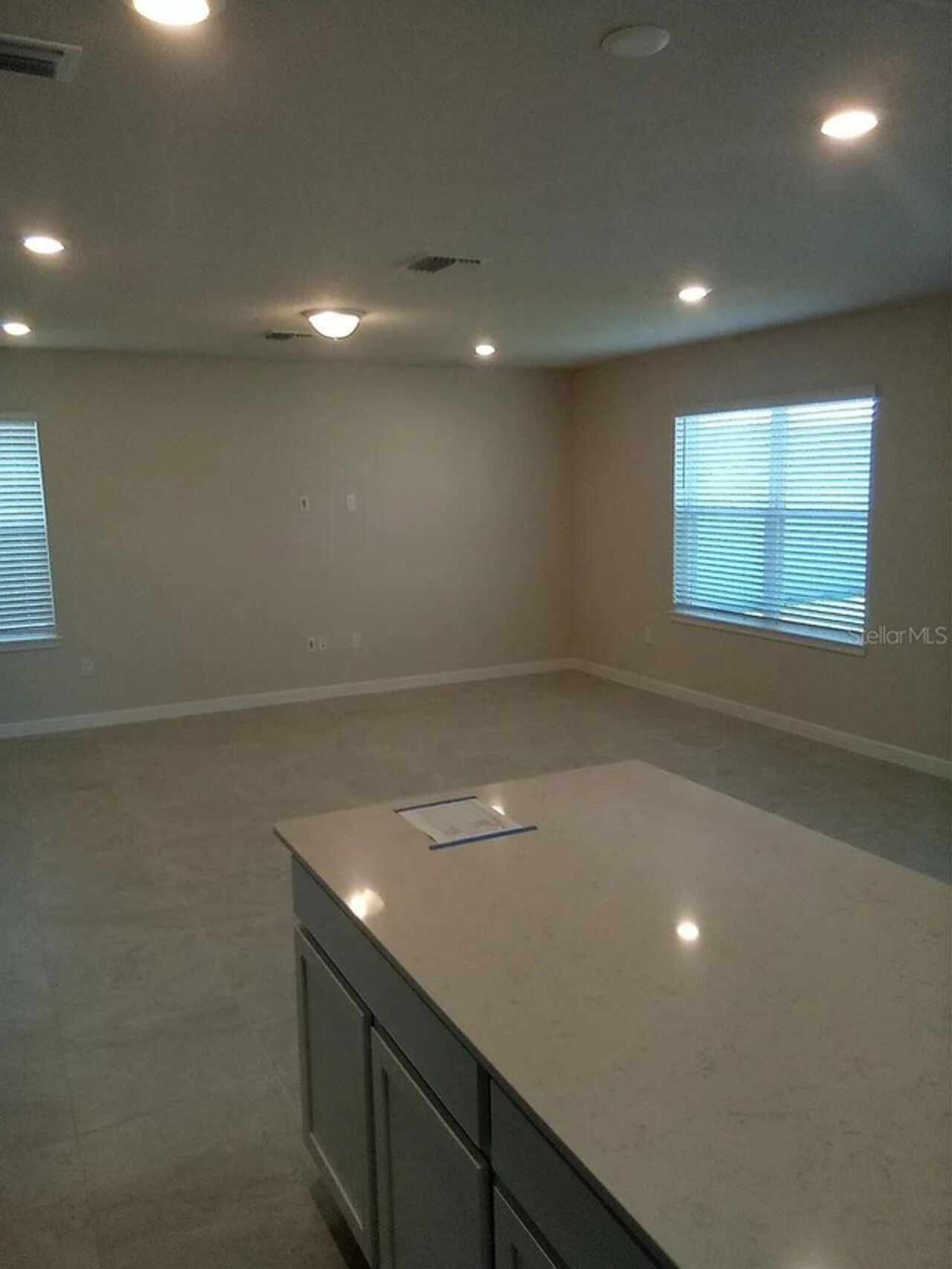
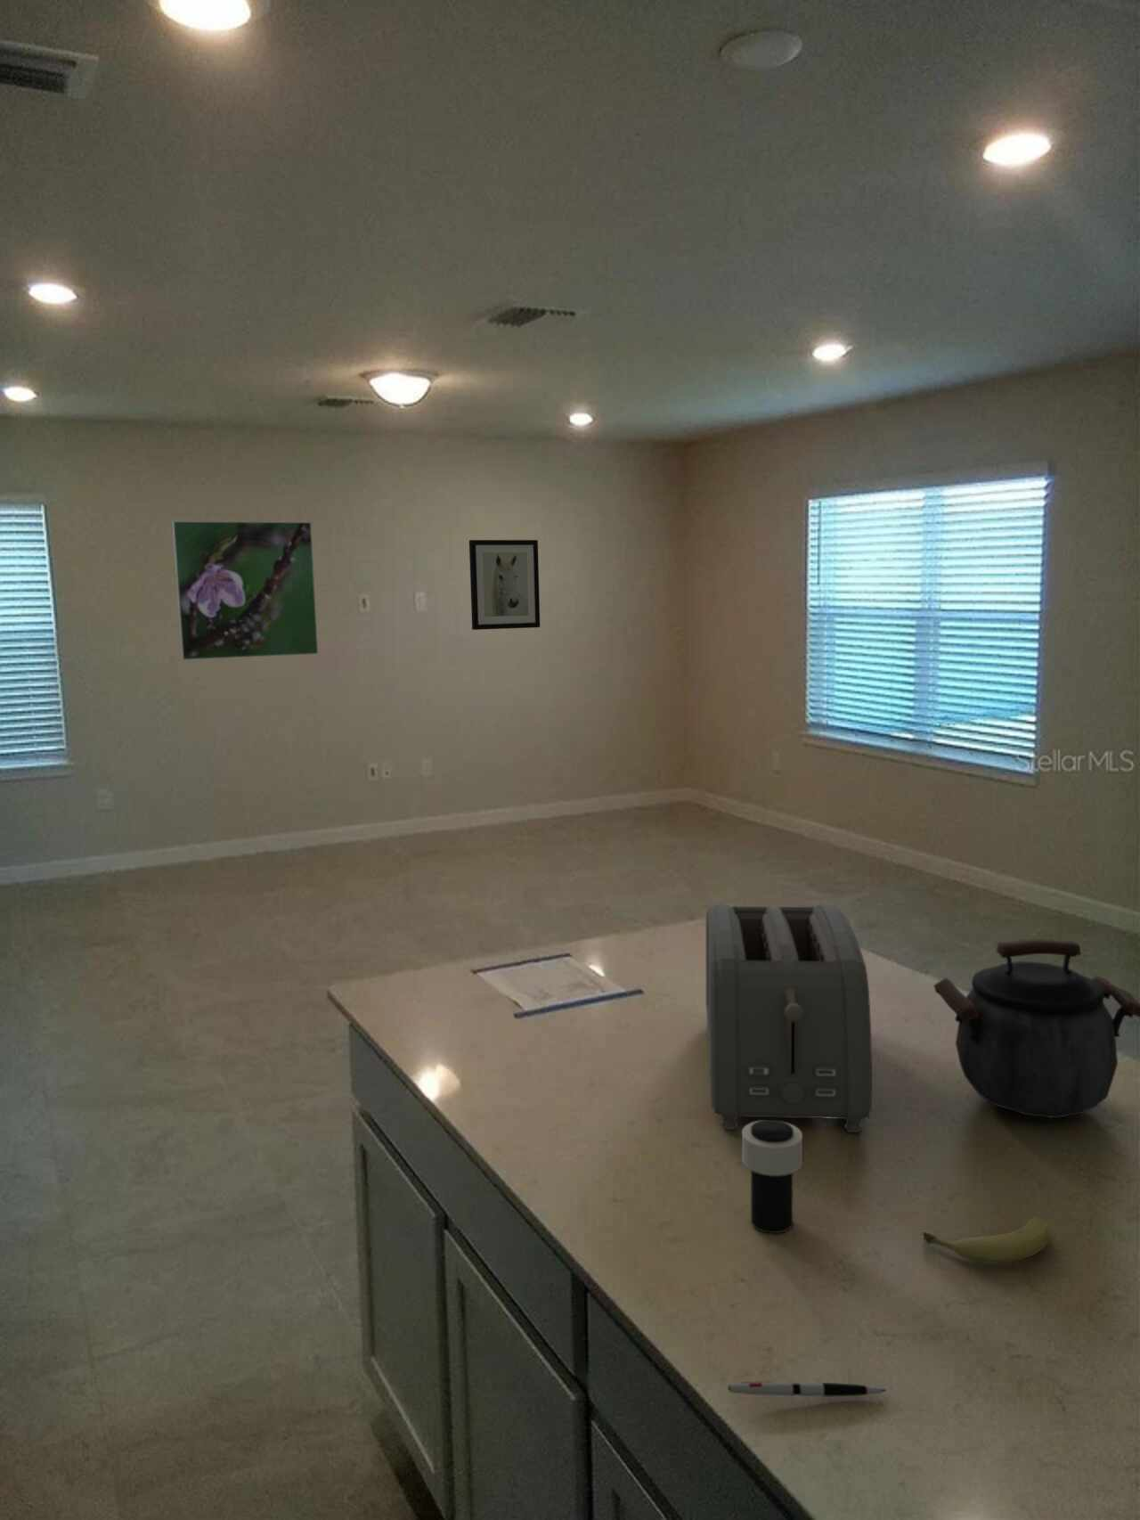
+ pen [728,1381,889,1397]
+ kettle [933,938,1140,1119]
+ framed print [171,520,319,661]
+ fruit [922,1217,1051,1265]
+ wall art [468,539,540,631]
+ toaster [705,903,873,1133]
+ cup [741,1119,804,1234]
